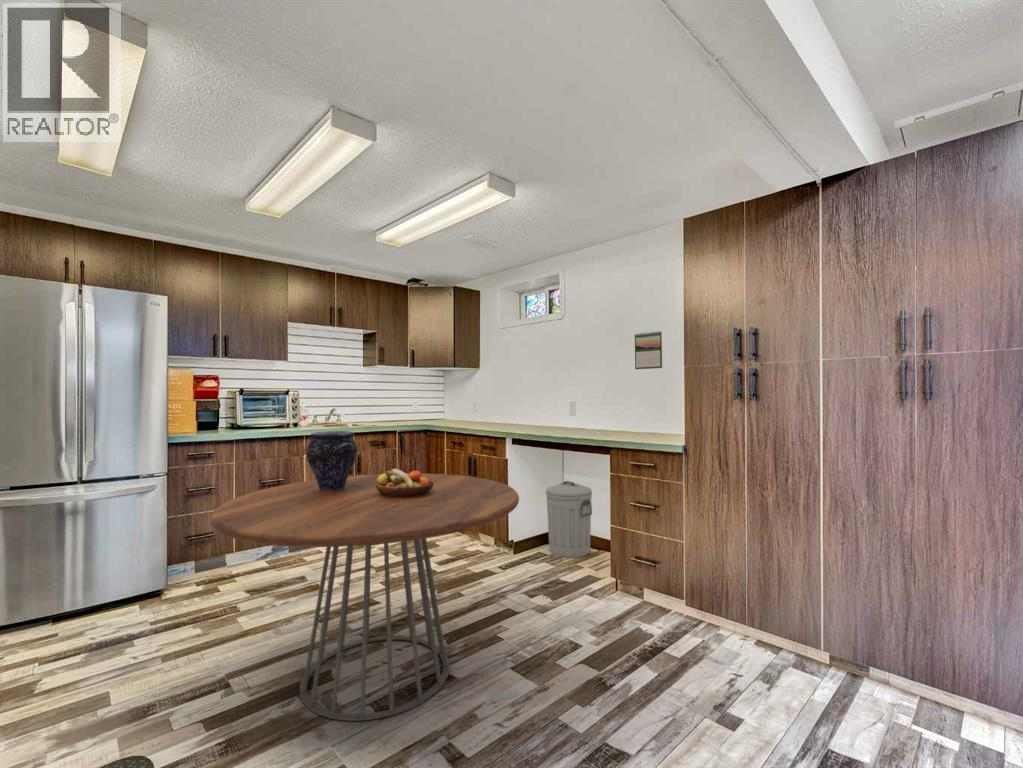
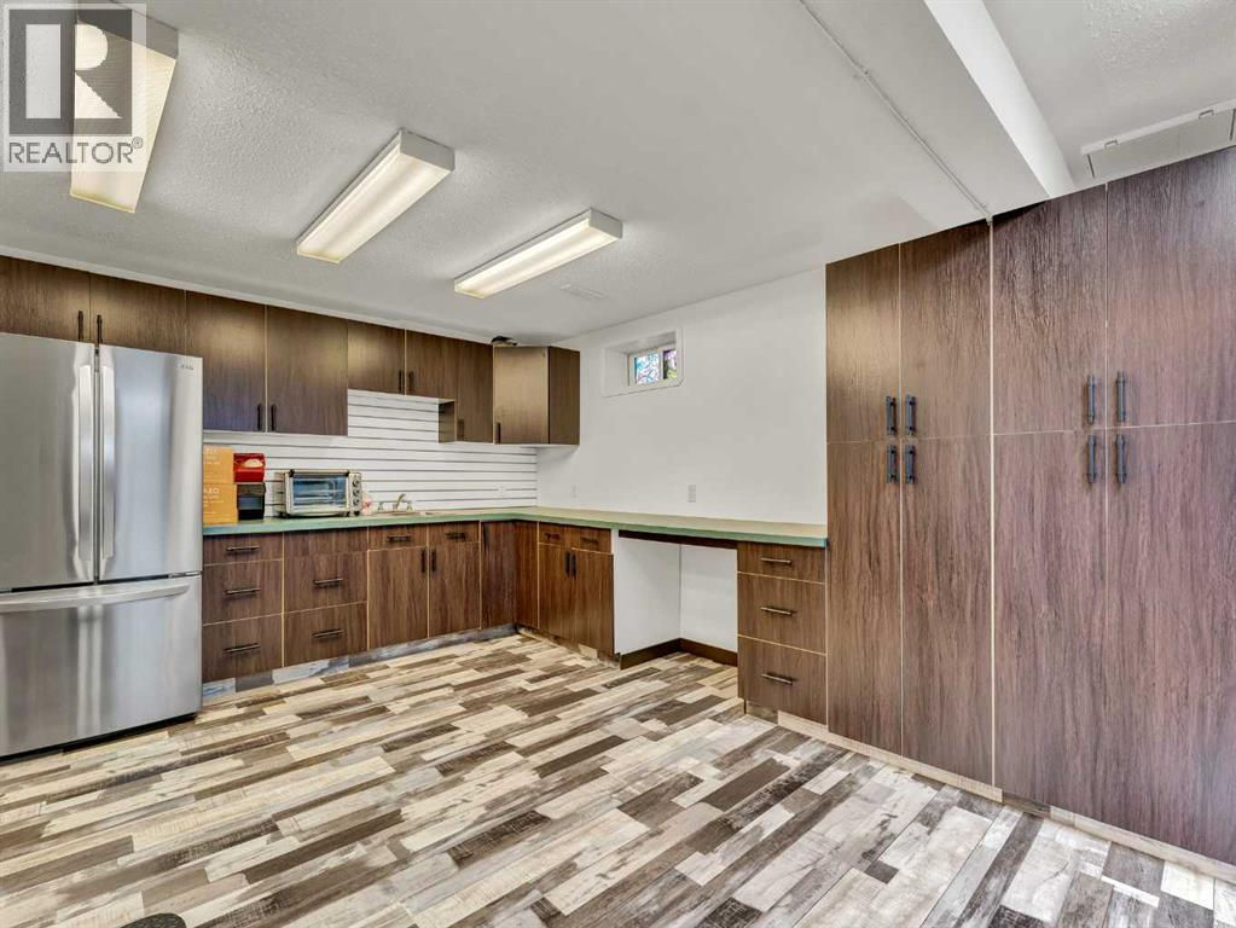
- vase [305,430,358,490]
- calendar [634,330,663,370]
- trash can [545,480,593,558]
- fruit bowl [376,468,433,497]
- dining table [209,472,520,722]
